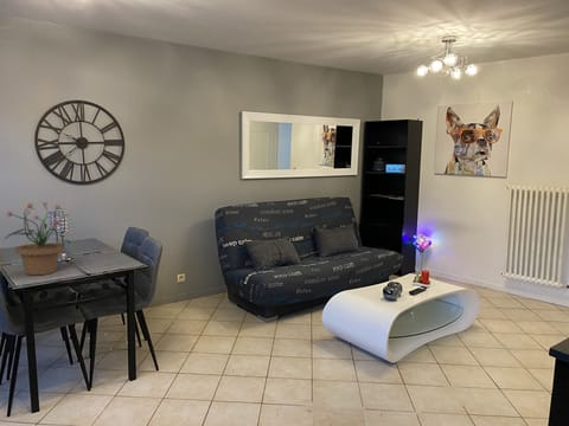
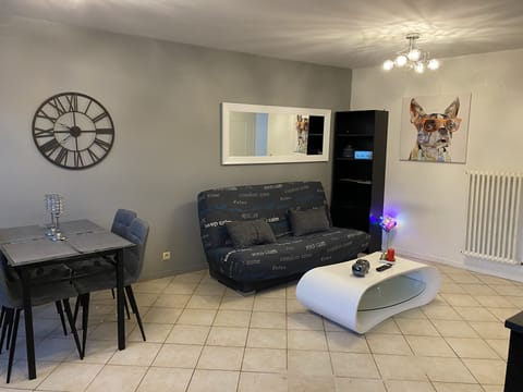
- potted plant [4,201,71,276]
